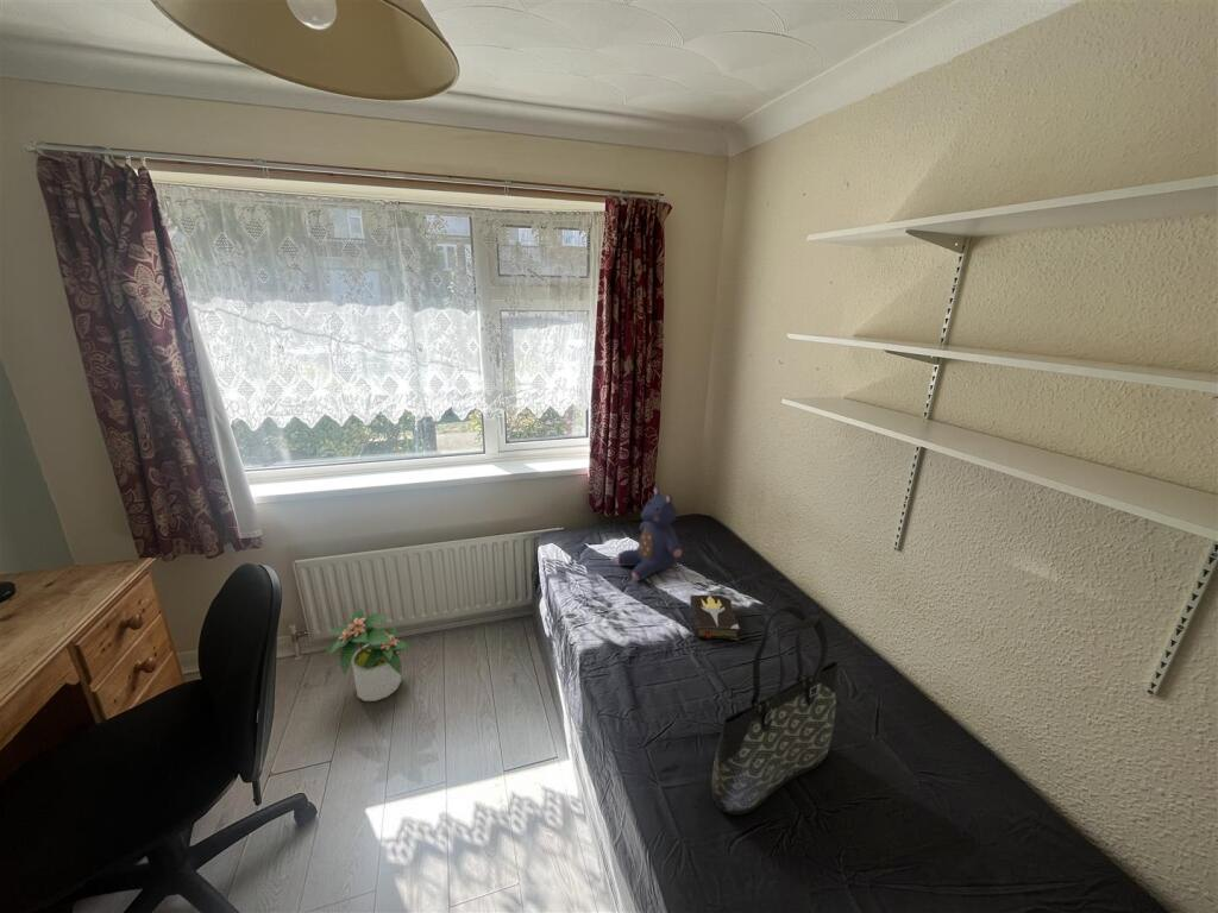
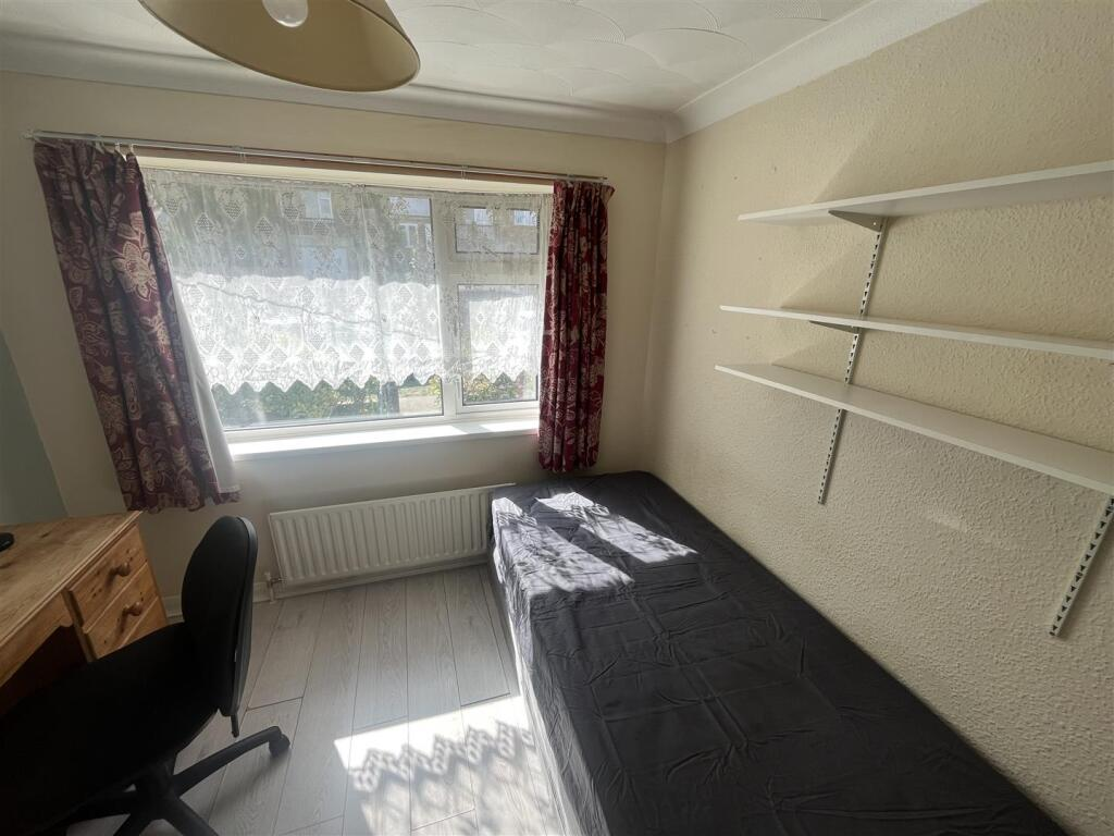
- potted plant [322,606,413,703]
- hardback book [690,593,740,641]
- teddy bear [615,485,683,581]
- tote bag [710,604,840,816]
